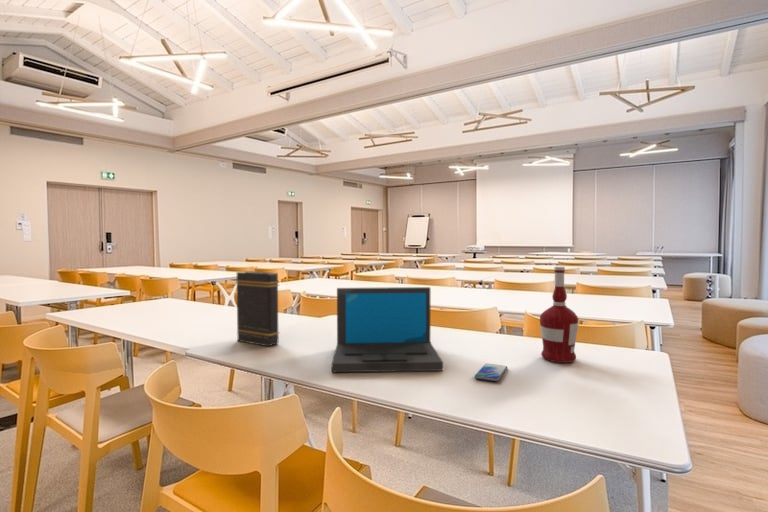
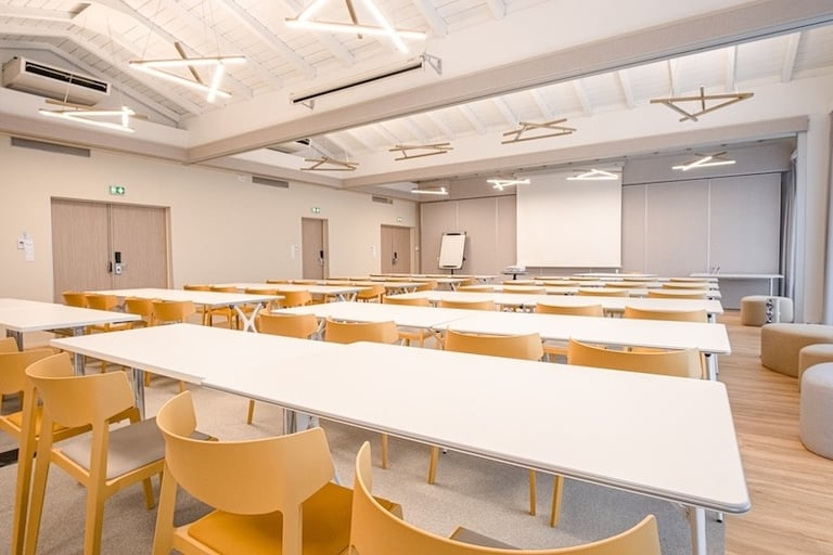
- alcohol [539,266,580,364]
- book [236,270,281,347]
- laptop [331,286,444,373]
- smartphone [474,363,508,382]
